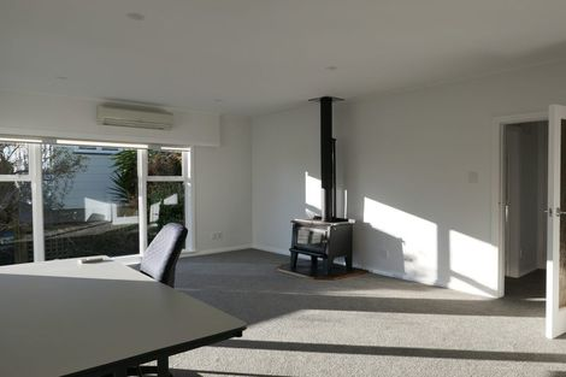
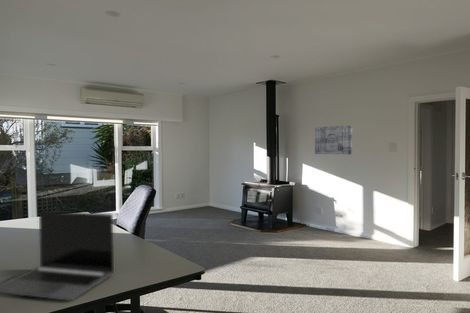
+ laptop [0,210,115,302]
+ wall art [314,124,353,155]
